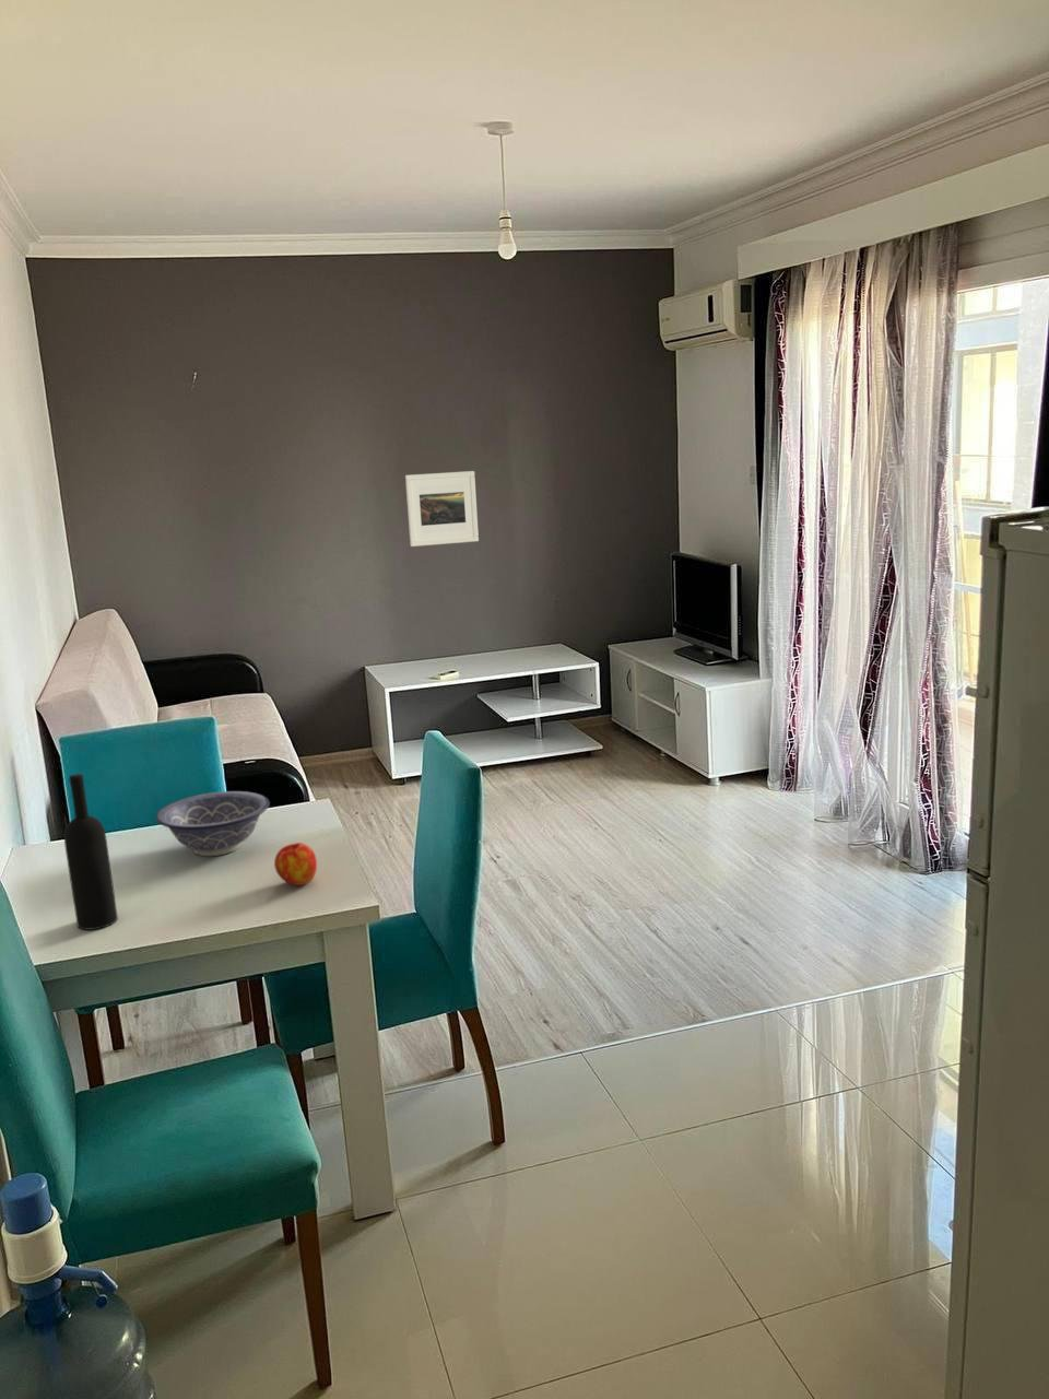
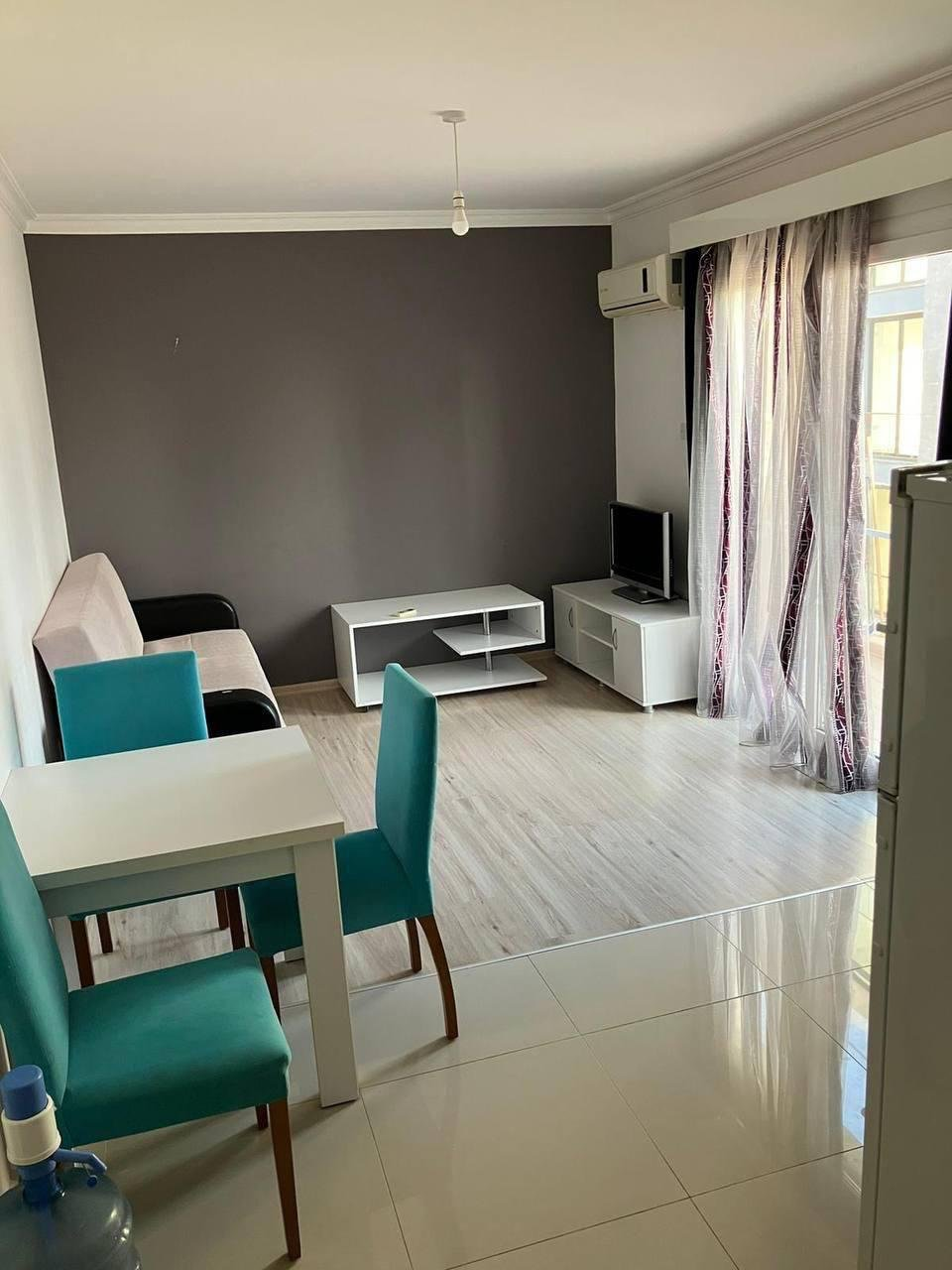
- apple [273,842,318,887]
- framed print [404,470,479,547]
- wine bottle [63,772,119,931]
- decorative bowl [155,790,271,857]
